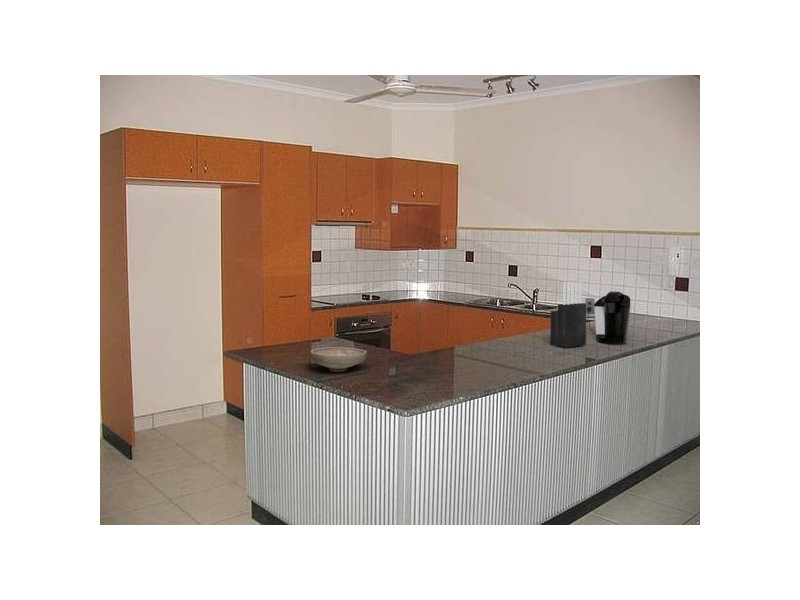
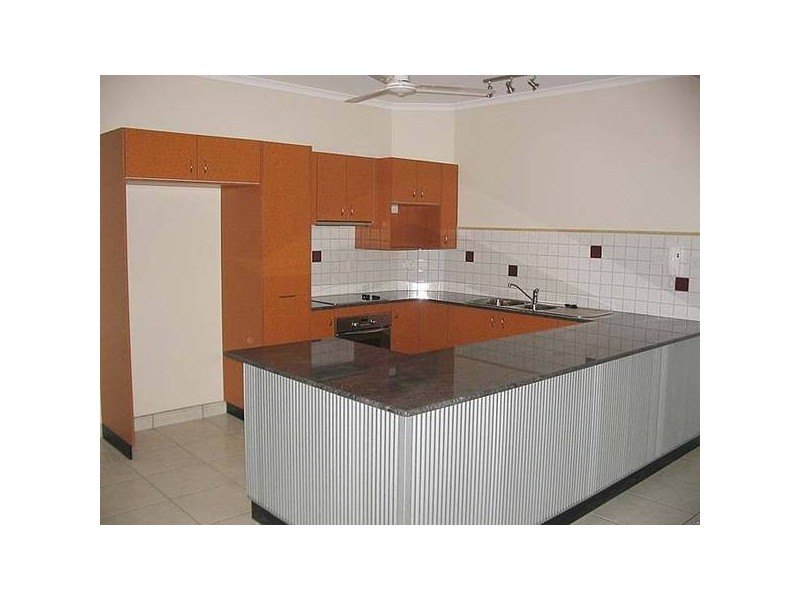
- bowl [309,346,368,372]
- knife block [549,281,587,349]
- coffee maker [584,290,632,344]
